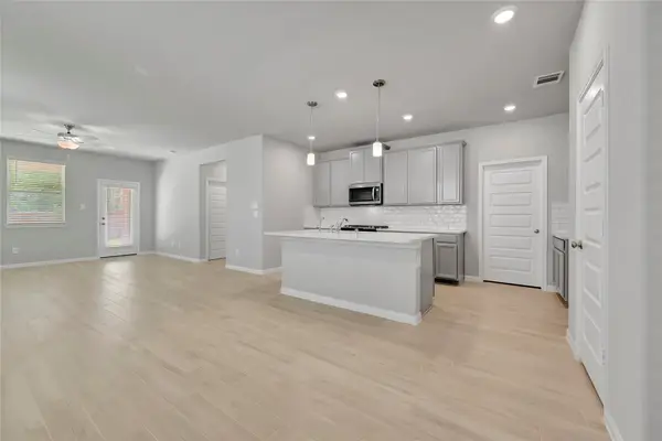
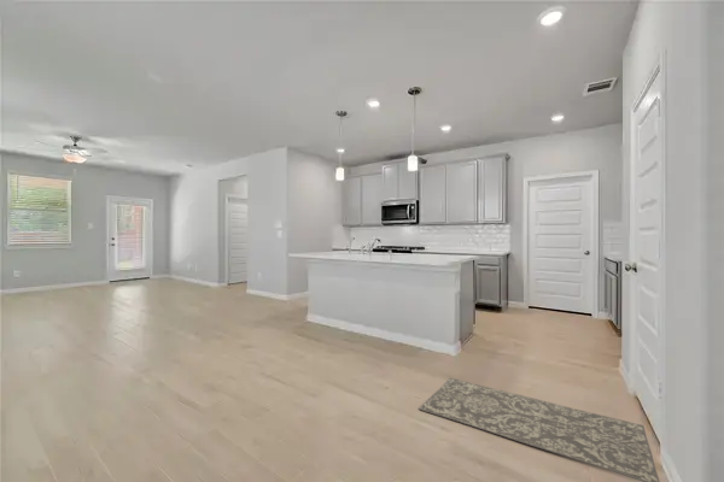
+ rug [418,376,661,482]
